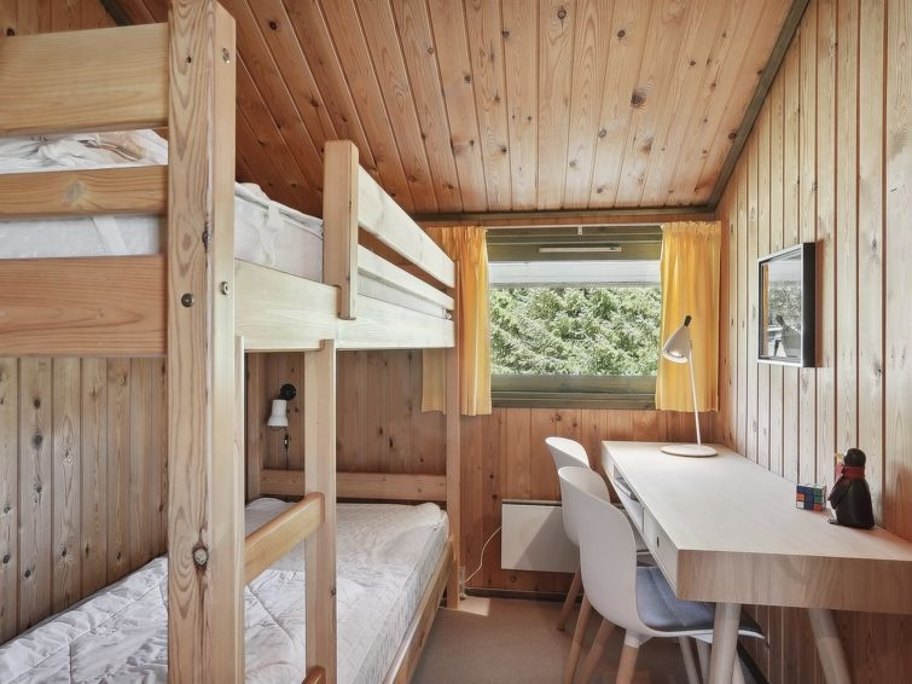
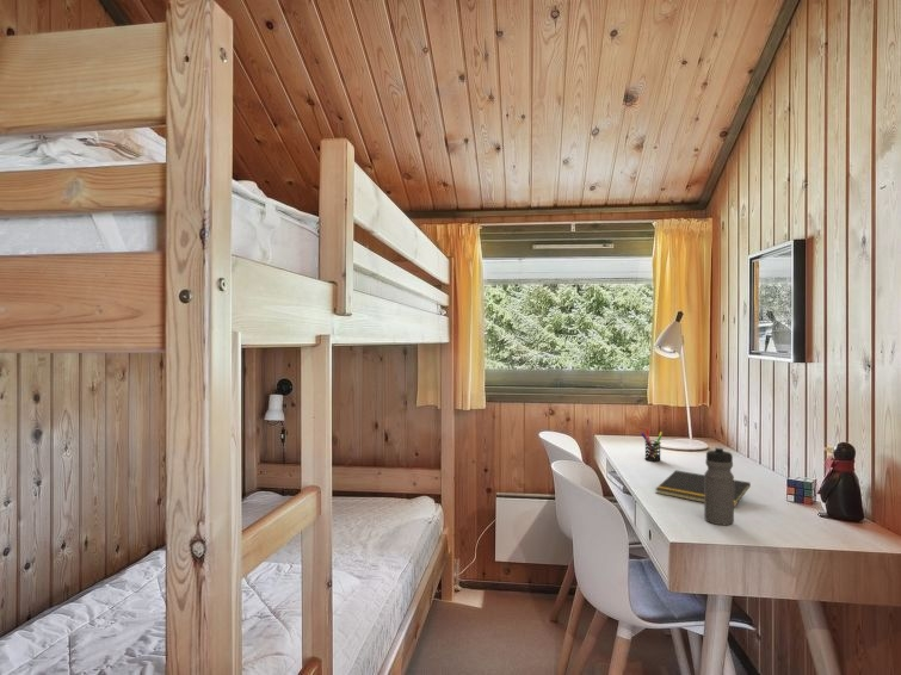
+ pen holder [640,428,664,463]
+ notepad [654,469,752,508]
+ water bottle [703,445,735,526]
